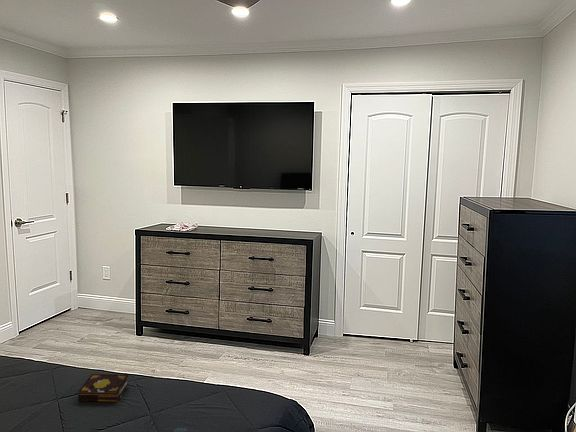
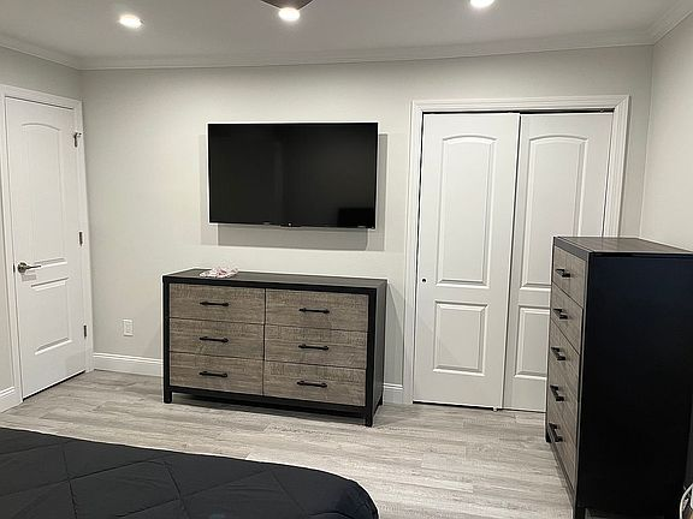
- book [77,373,130,403]
